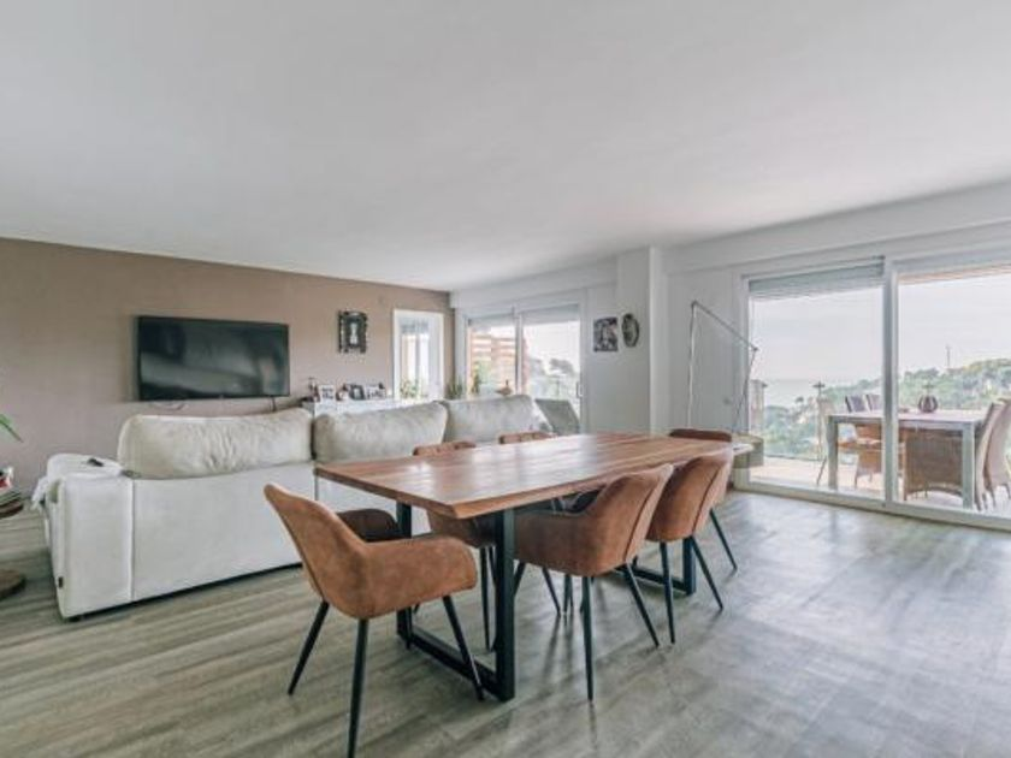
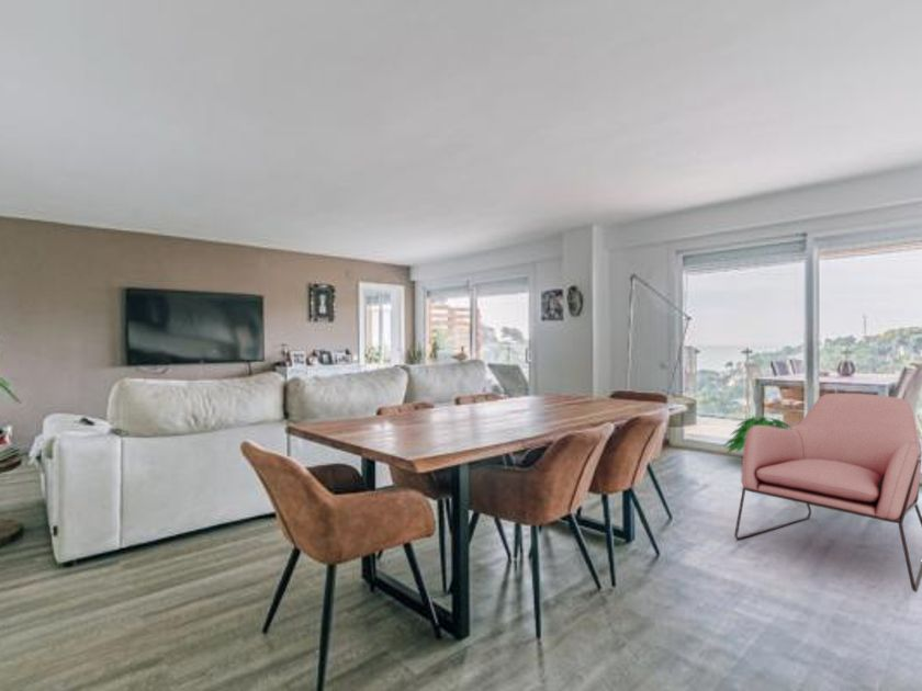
+ indoor plant [722,412,794,455]
+ armchair [733,393,922,593]
